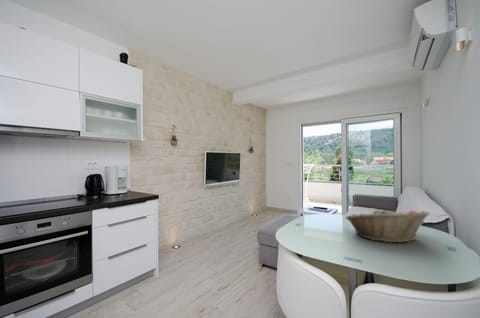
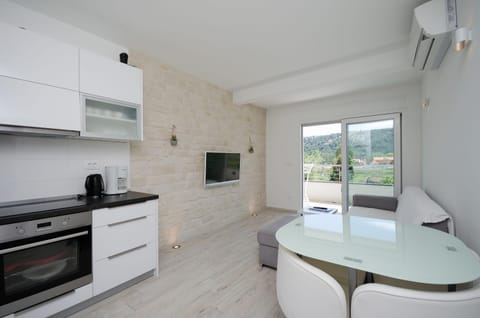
- fruit basket [345,207,431,244]
